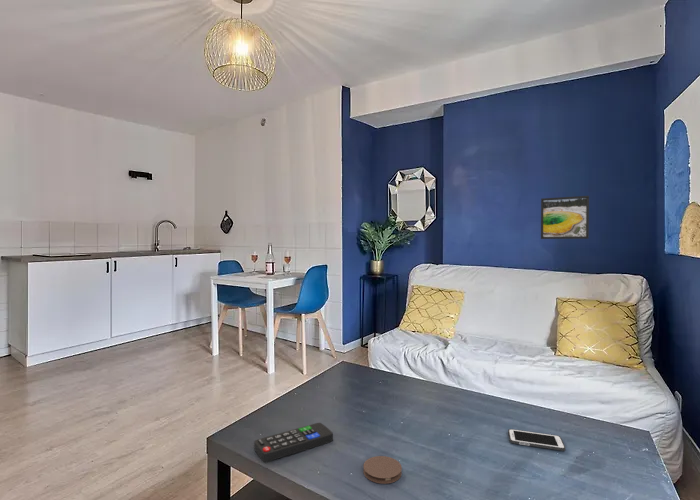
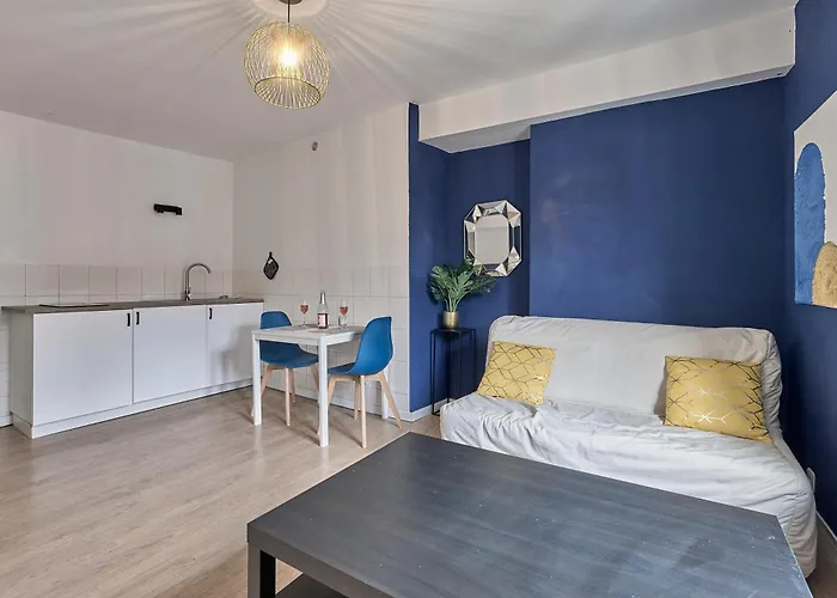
- remote control [253,422,334,463]
- coaster [362,455,403,485]
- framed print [540,195,590,240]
- cell phone [507,428,566,452]
